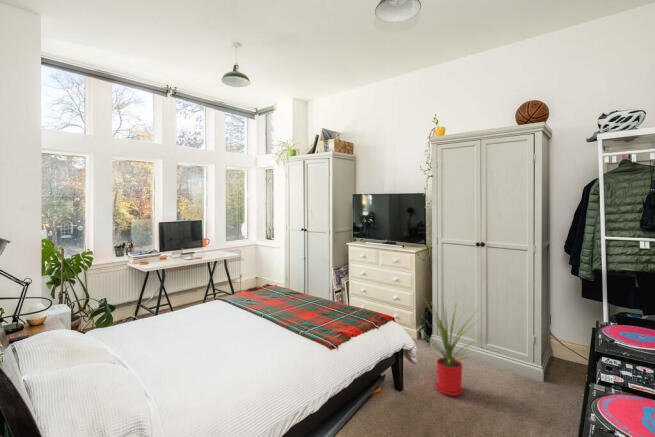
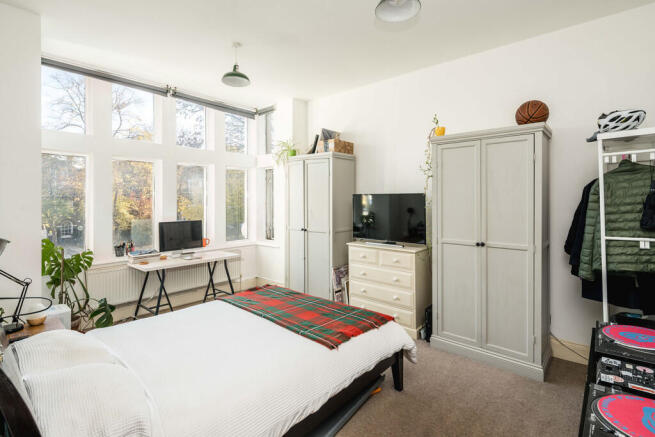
- house plant [410,296,482,397]
